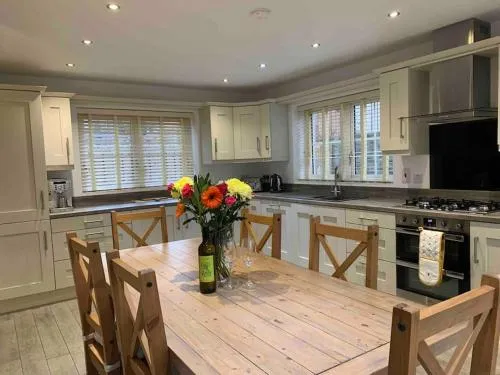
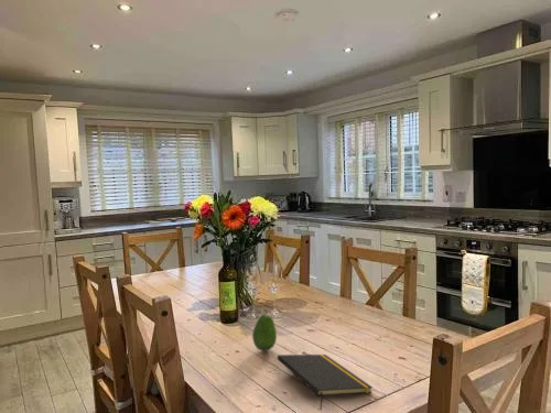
+ fruit [251,314,278,352]
+ notepad [277,354,374,411]
